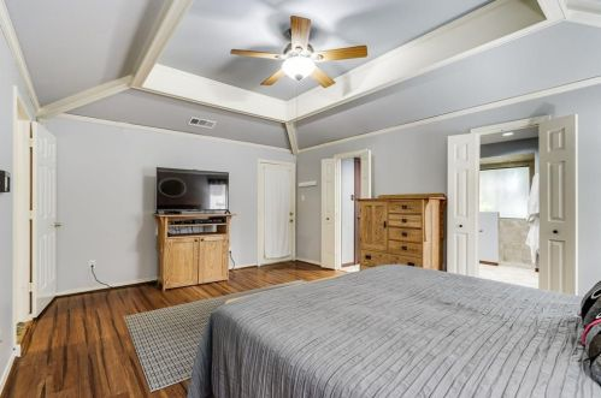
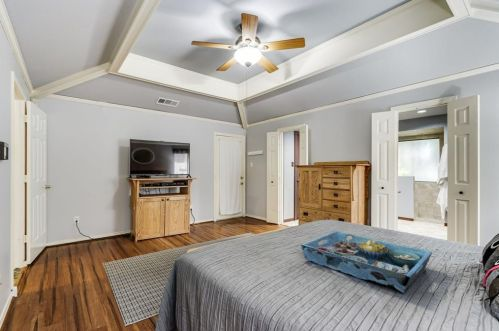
+ serving tray [300,230,433,294]
